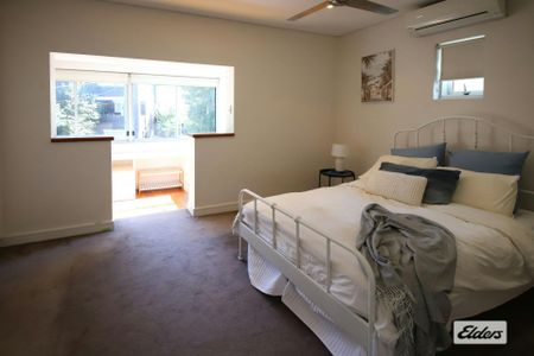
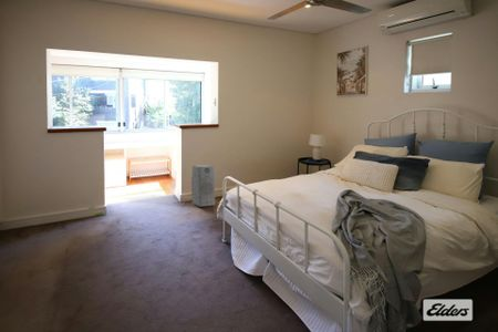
+ air purifier [190,164,216,208]
